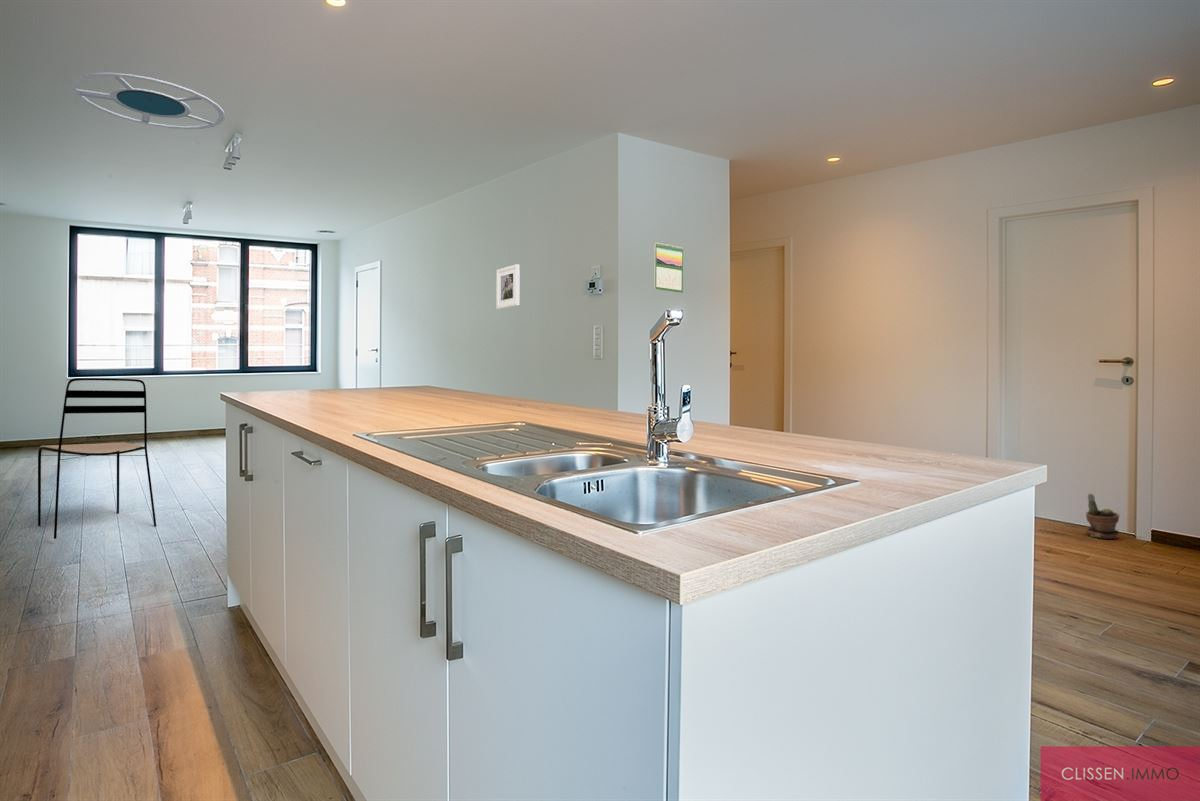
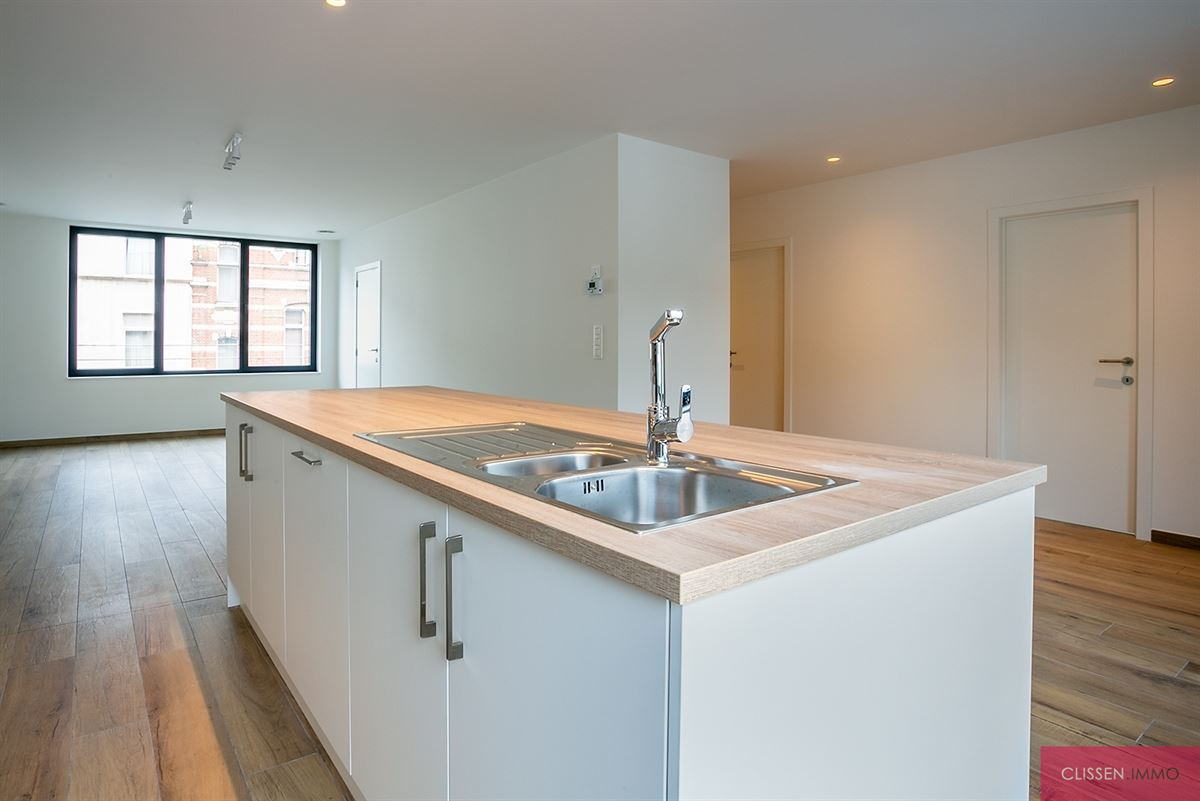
- dining chair [37,377,157,540]
- potted plant [1085,492,1120,540]
- ceiling lamp [69,72,226,130]
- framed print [495,263,521,310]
- calendar [653,242,684,294]
